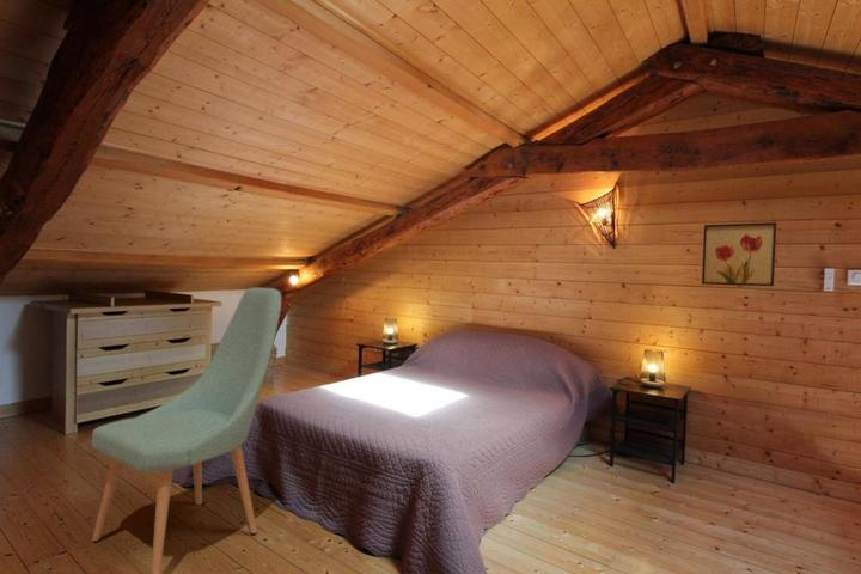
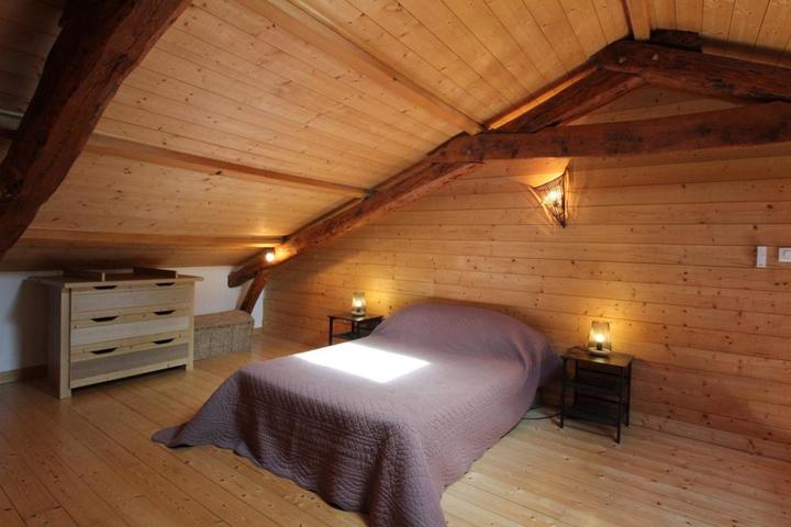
- chair [91,286,282,574]
- wall art [701,221,777,287]
